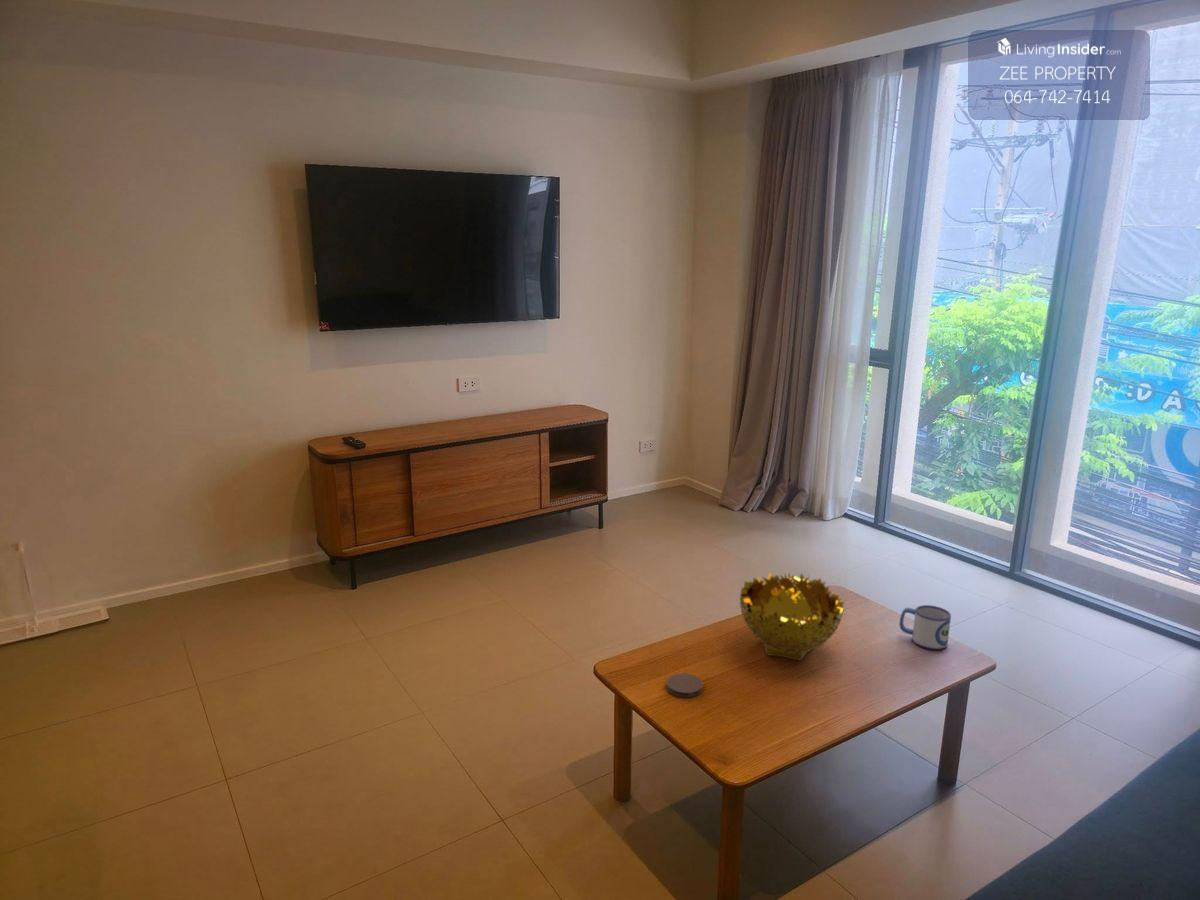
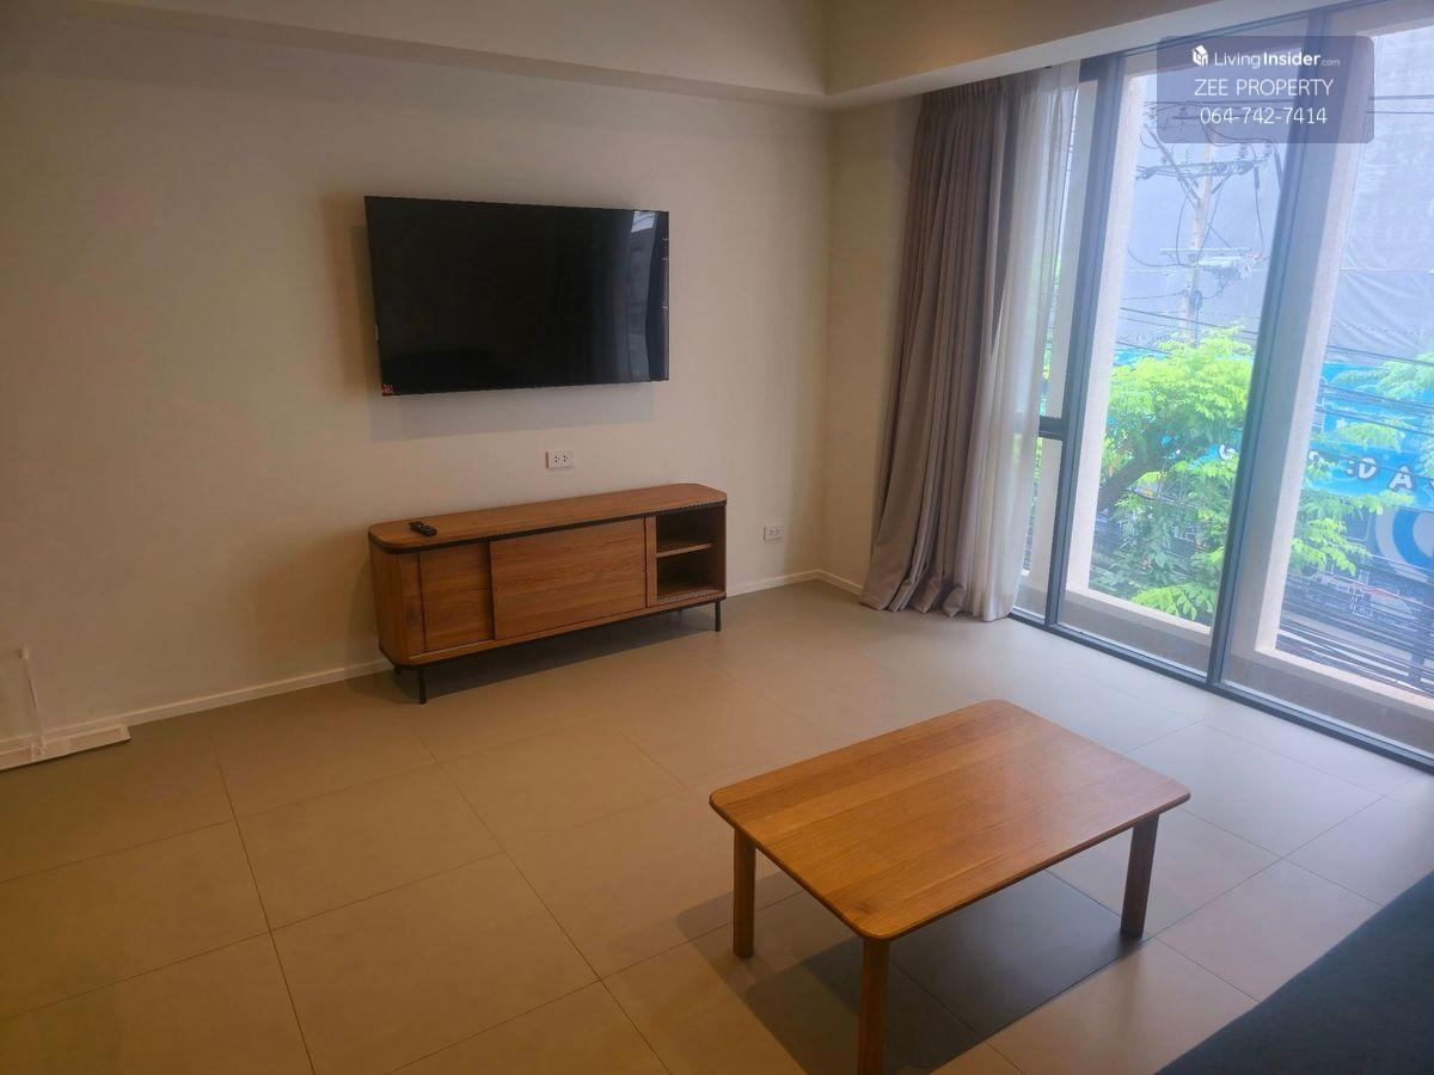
- coaster [665,672,704,698]
- mug [898,604,952,651]
- decorative bowl [739,571,845,662]
